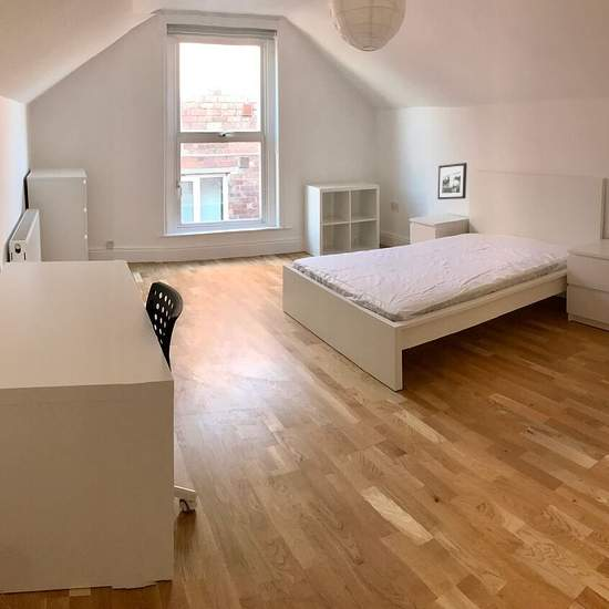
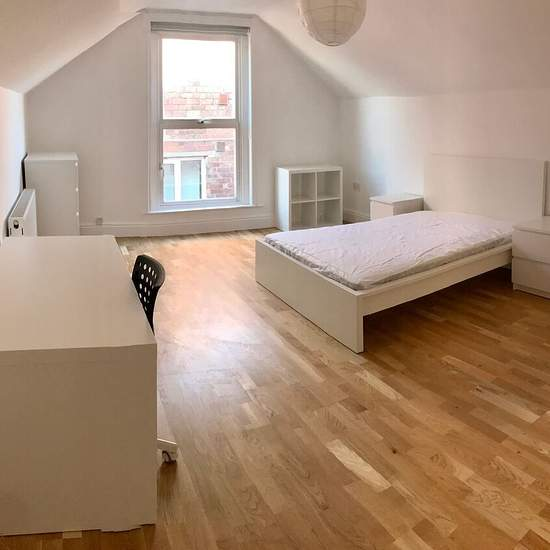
- picture frame [436,162,468,200]
